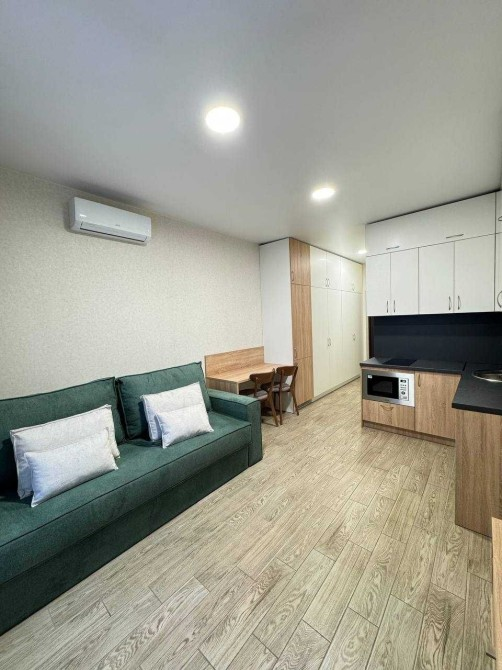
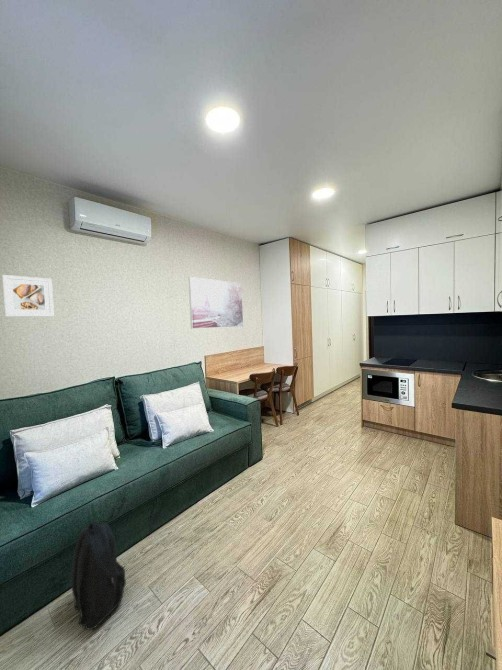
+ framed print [1,274,55,318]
+ backpack [70,520,127,631]
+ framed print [188,276,244,330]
